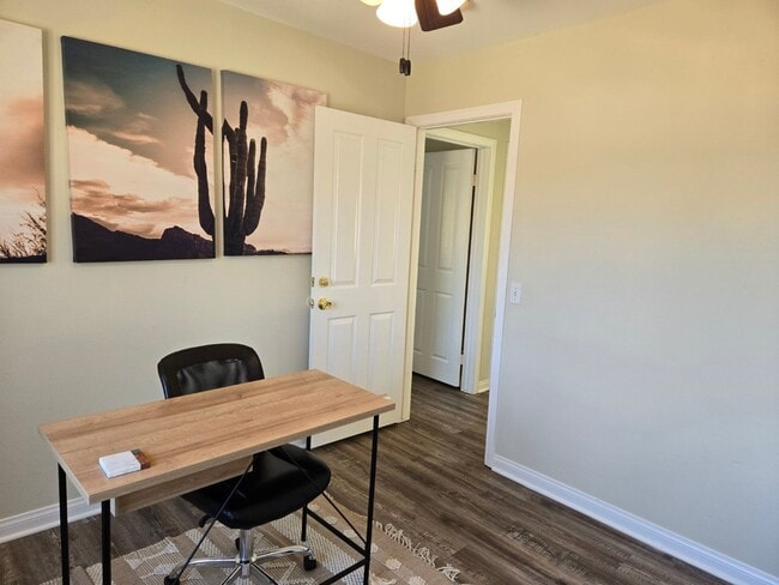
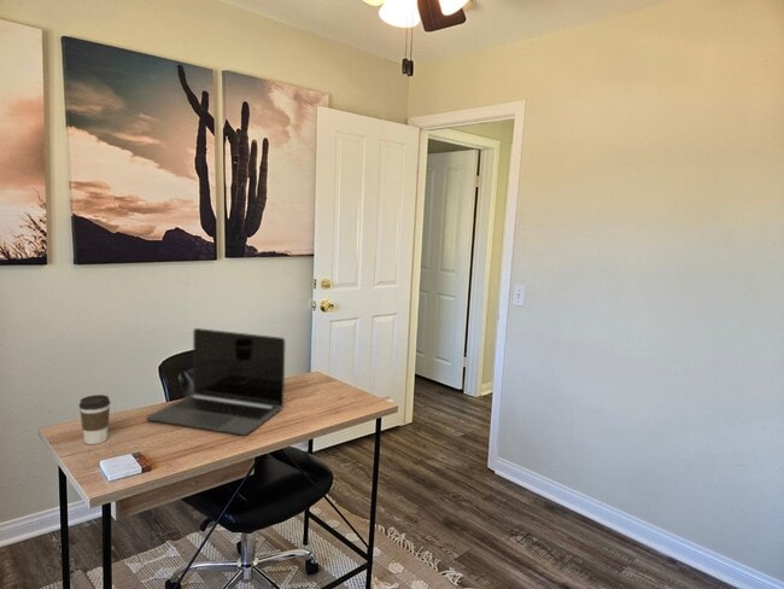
+ laptop [145,327,286,437]
+ coffee cup [78,393,111,445]
